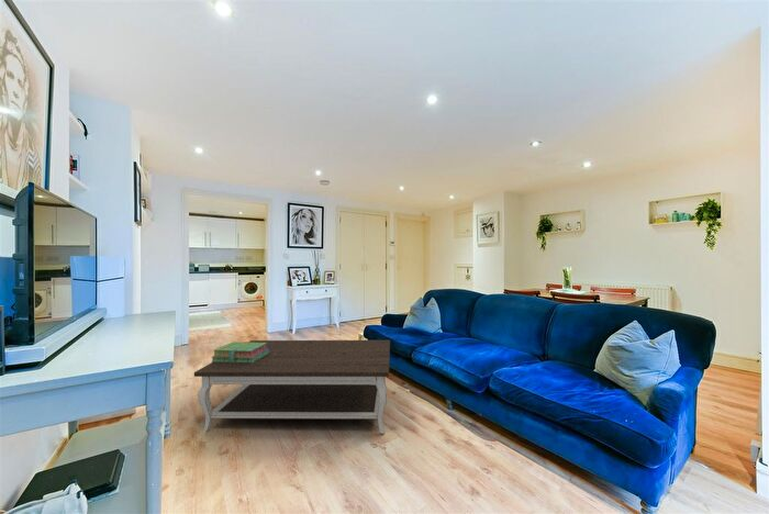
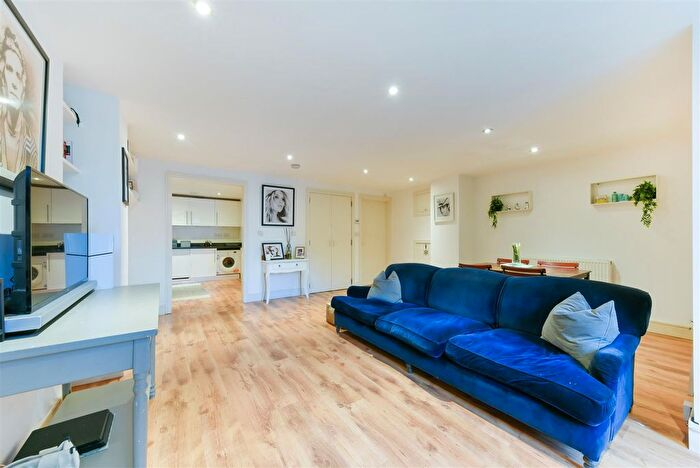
- coffee table [193,339,391,435]
- stack of books [211,340,269,364]
